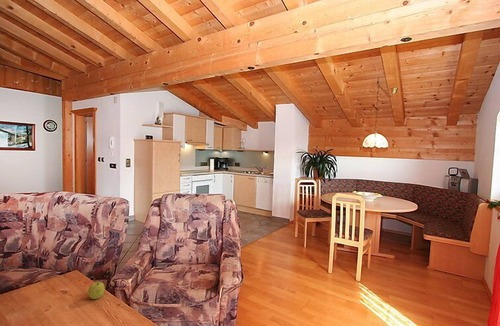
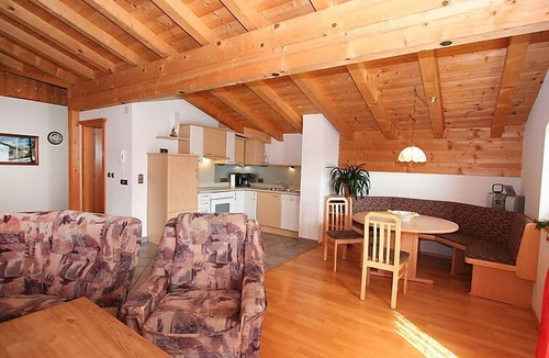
- fruit [87,281,106,300]
